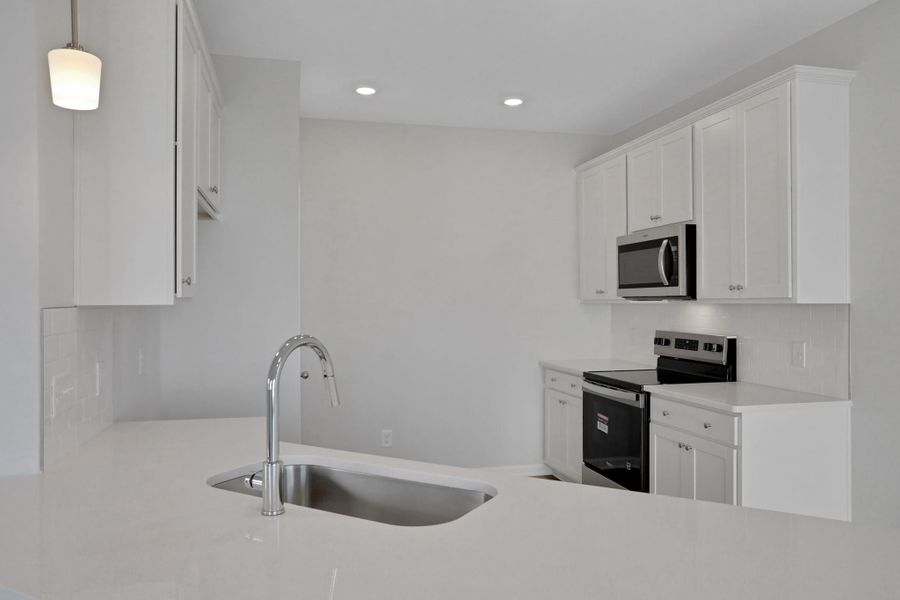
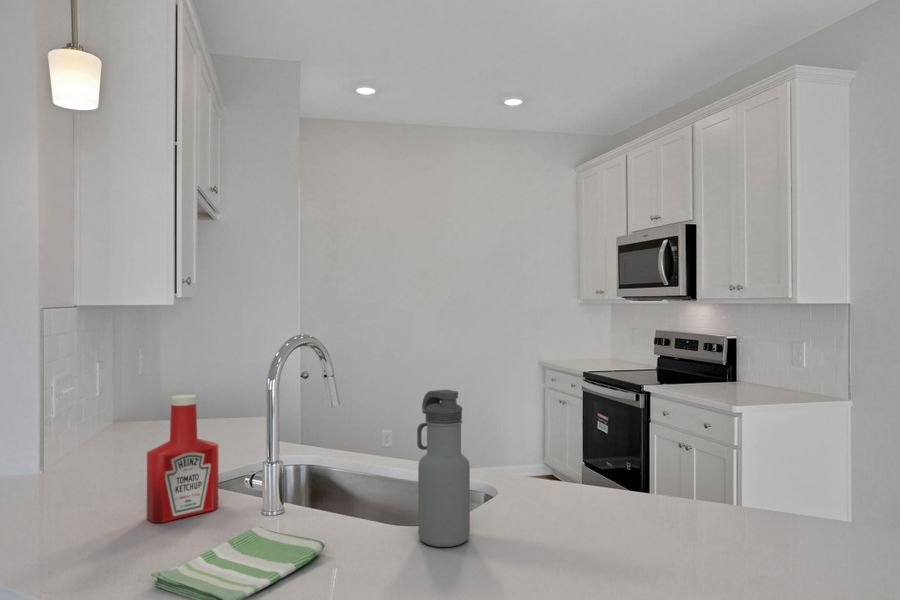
+ dish towel [150,526,327,600]
+ soap bottle [146,394,219,524]
+ water bottle [416,388,471,548]
